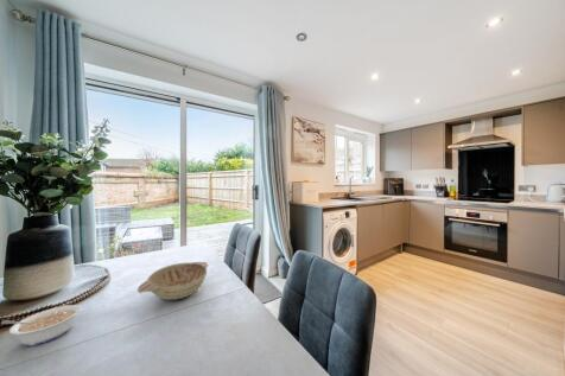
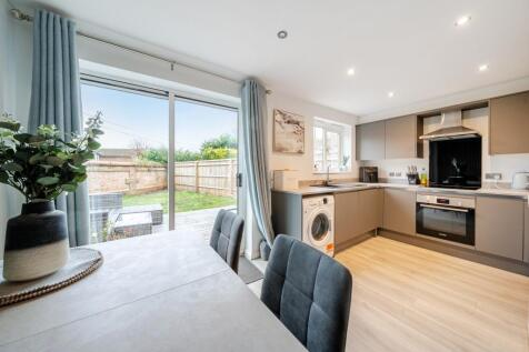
- legume [0,304,82,348]
- decorative bowl [137,261,210,301]
